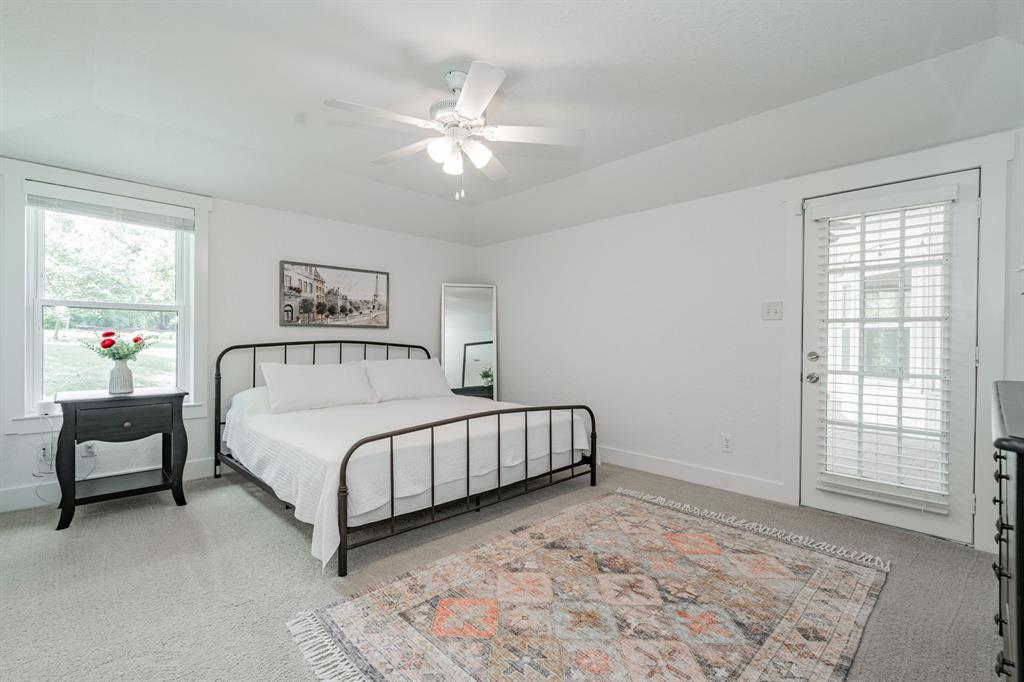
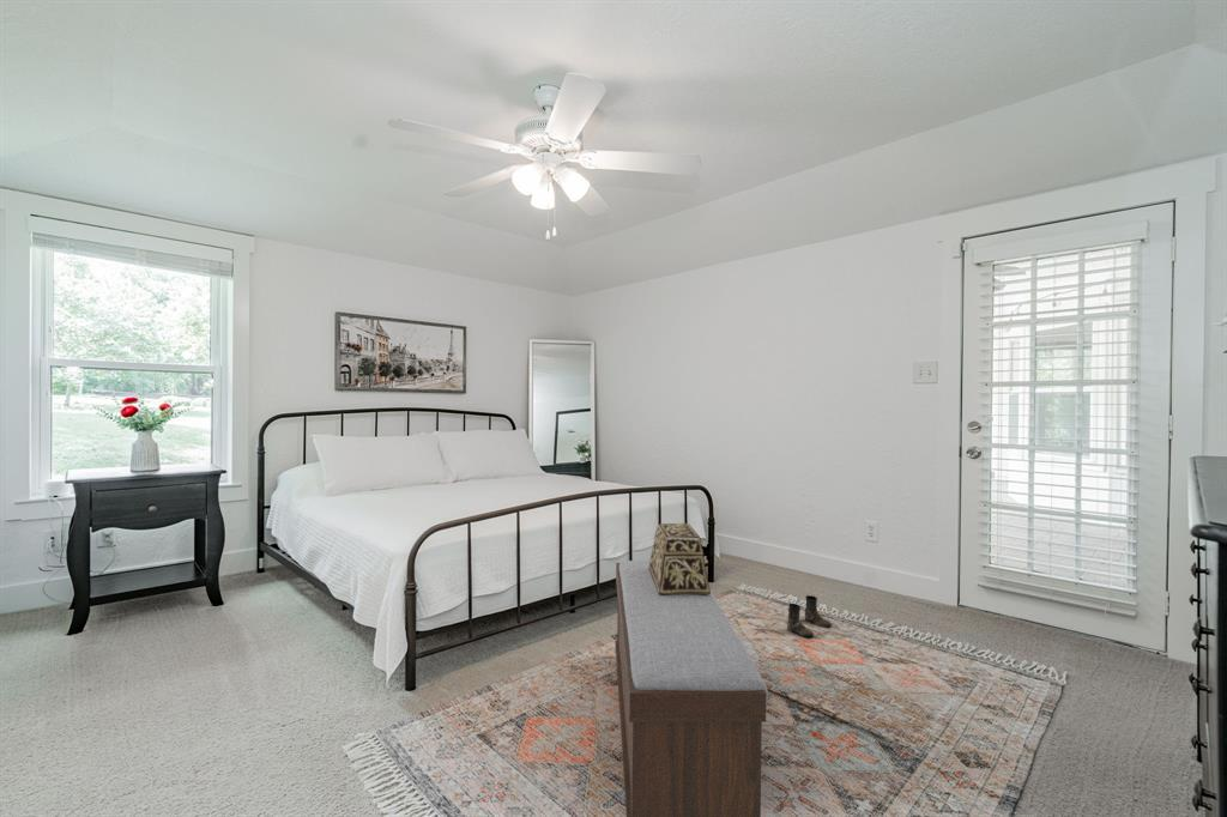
+ bench [614,559,769,817]
+ decorative box [648,522,712,594]
+ boots [786,594,833,639]
